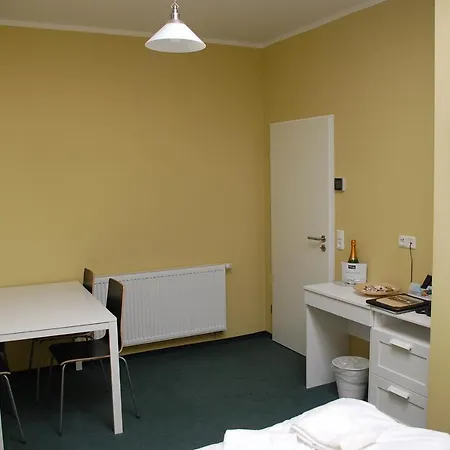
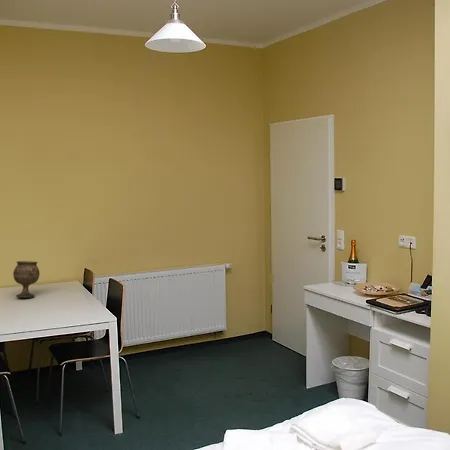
+ goblet [12,260,41,299]
